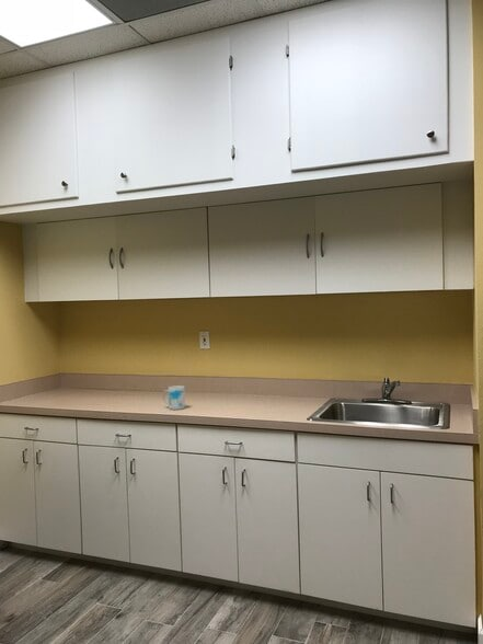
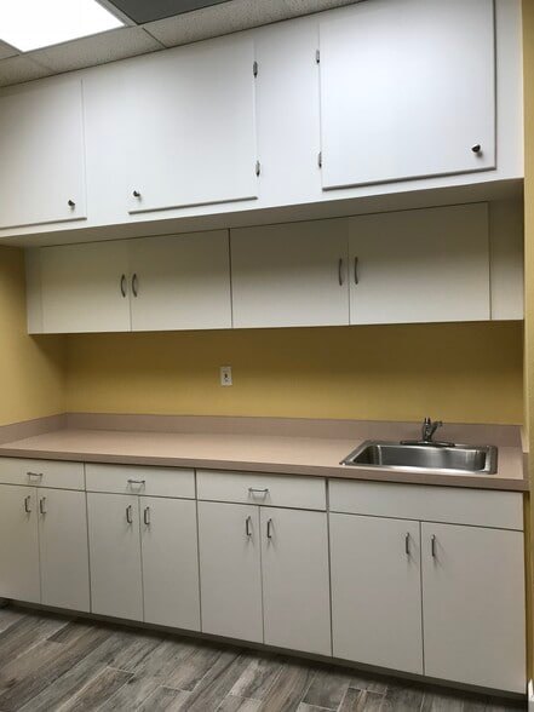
- mug [161,384,186,411]
